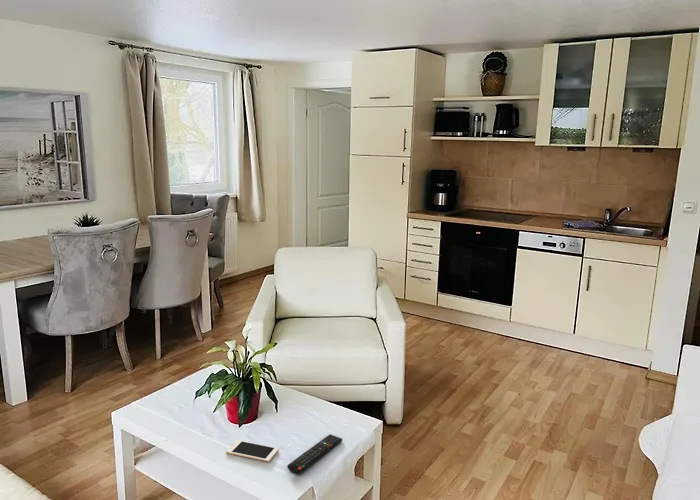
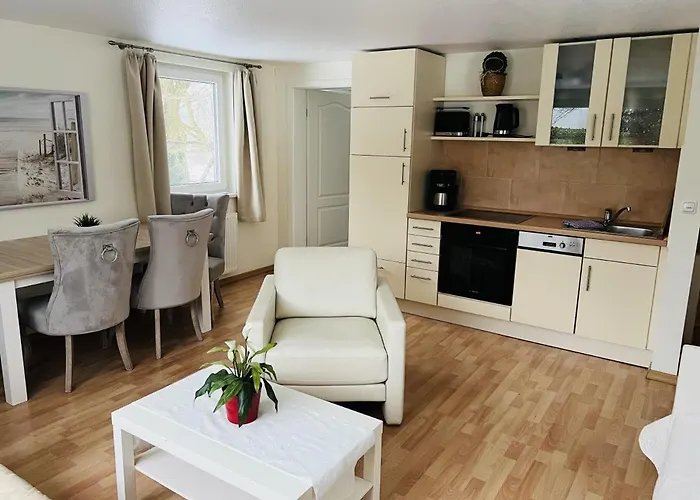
- cell phone [225,439,280,462]
- remote control [286,433,343,475]
